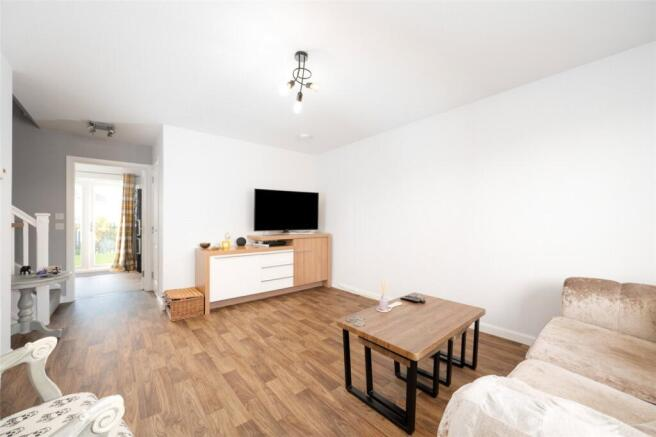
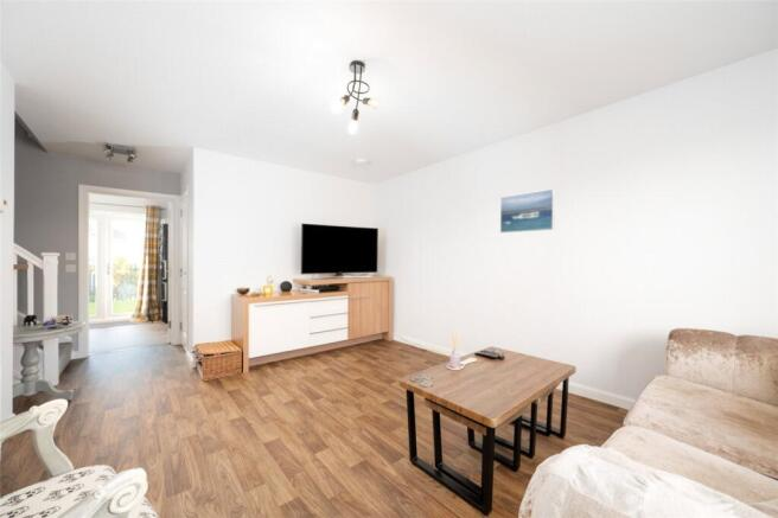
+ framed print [499,187,556,234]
